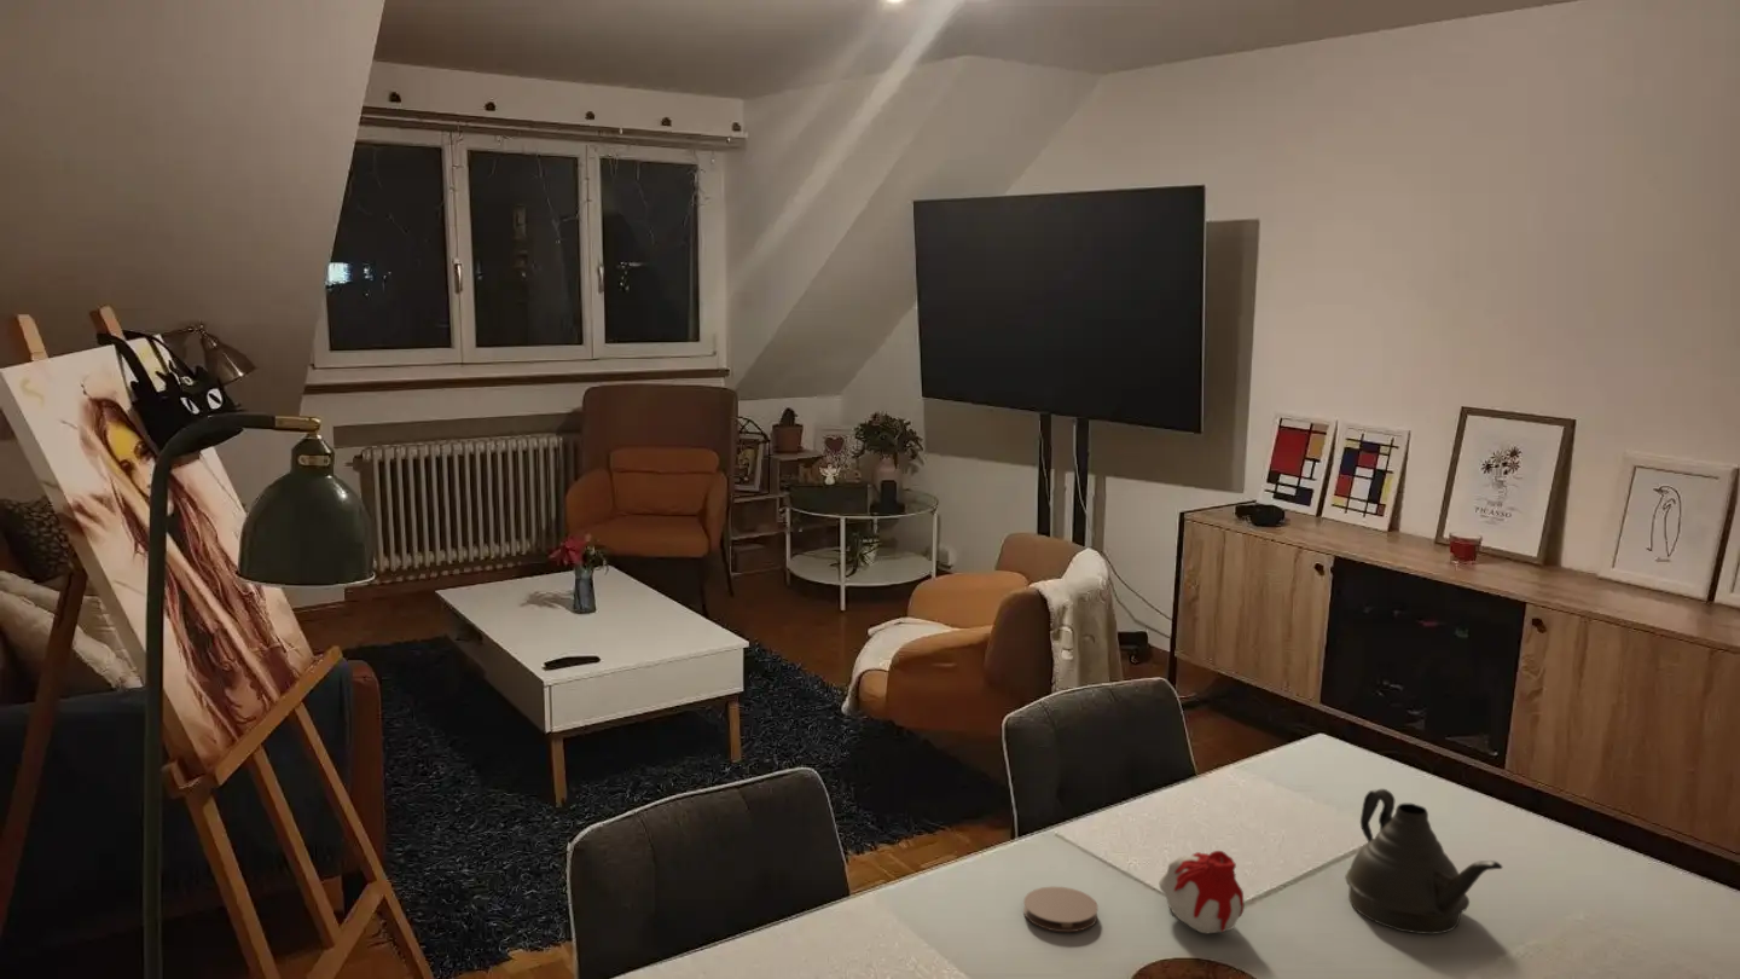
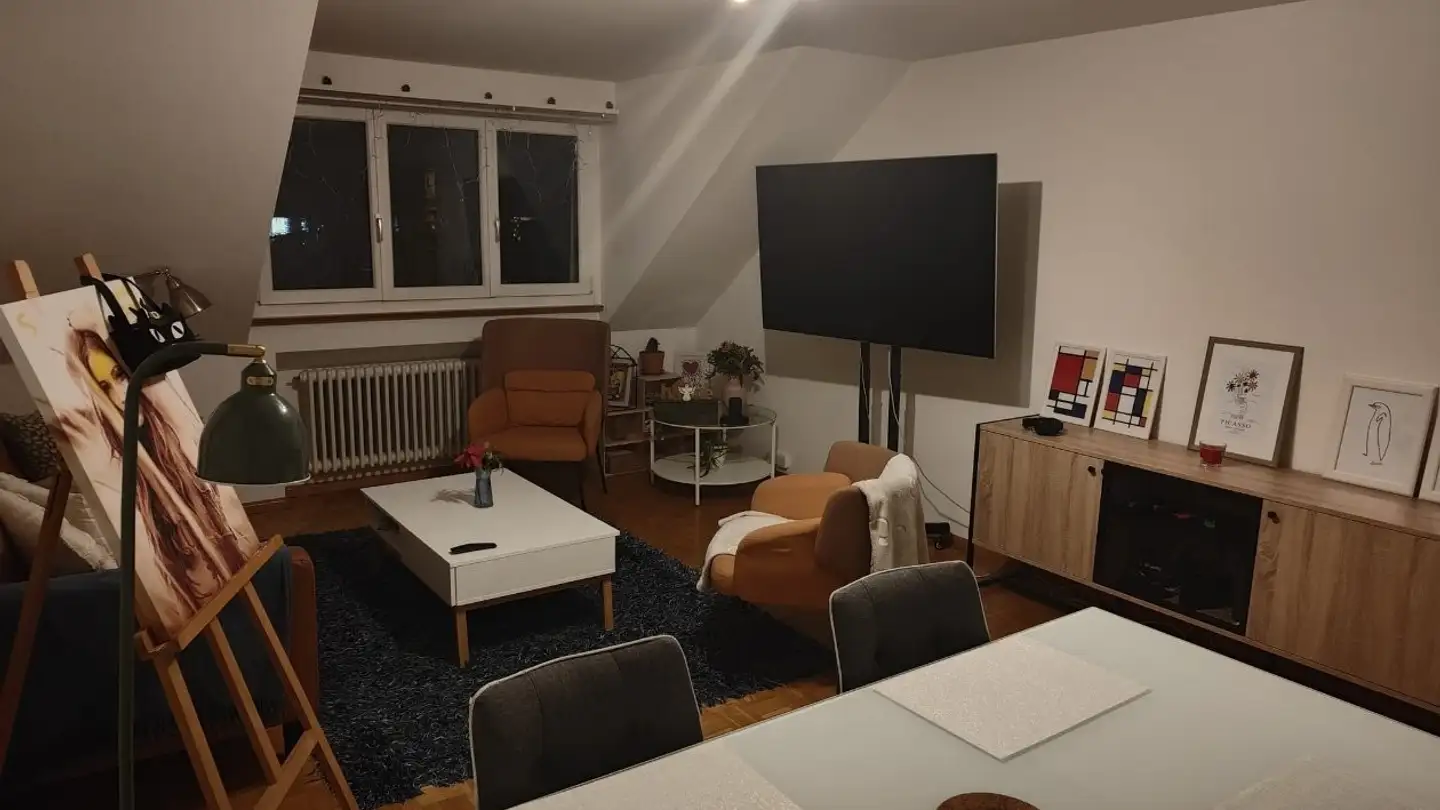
- coaster [1022,886,1098,933]
- teapot [1344,788,1503,935]
- candle [1158,850,1245,934]
